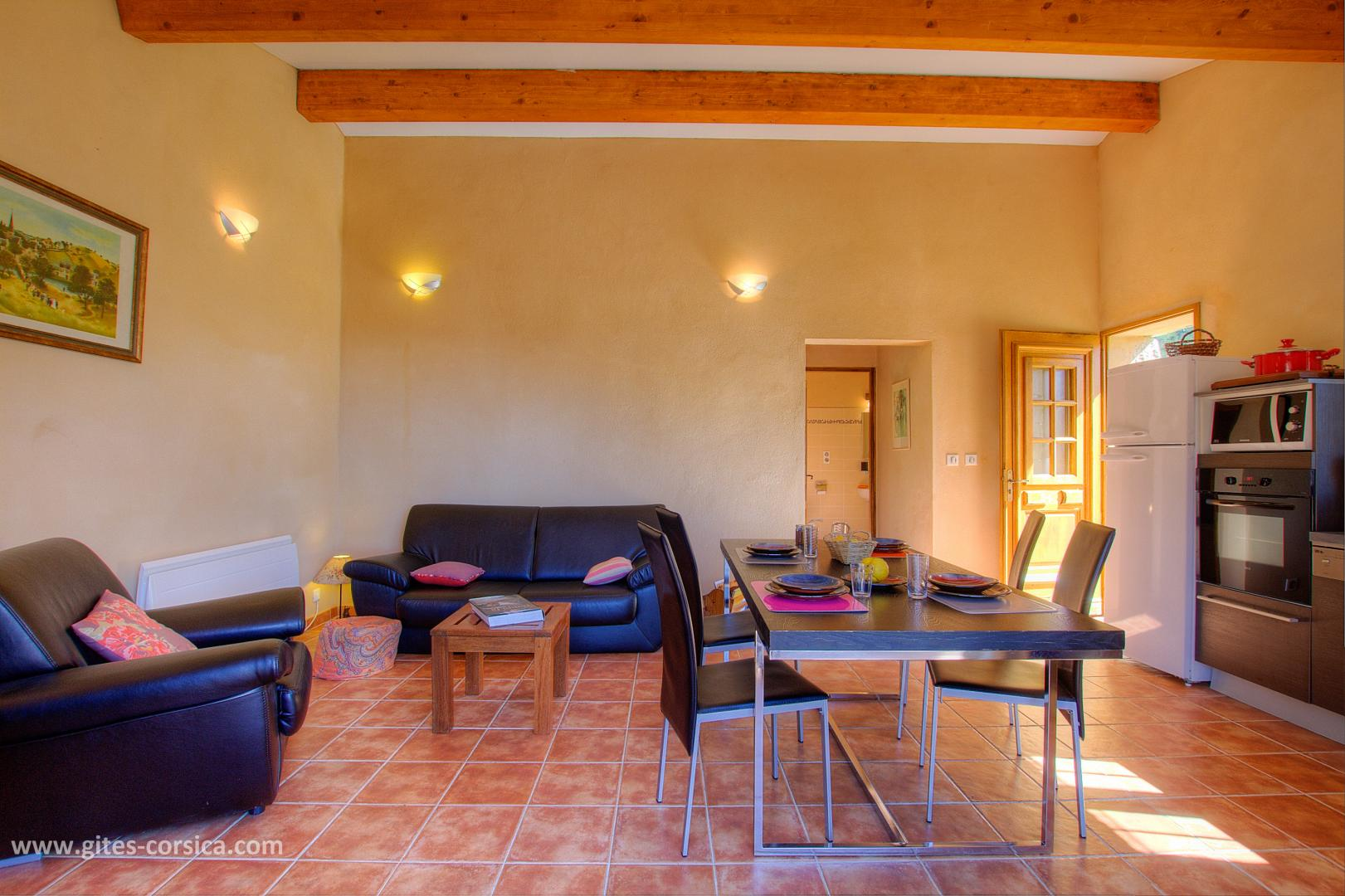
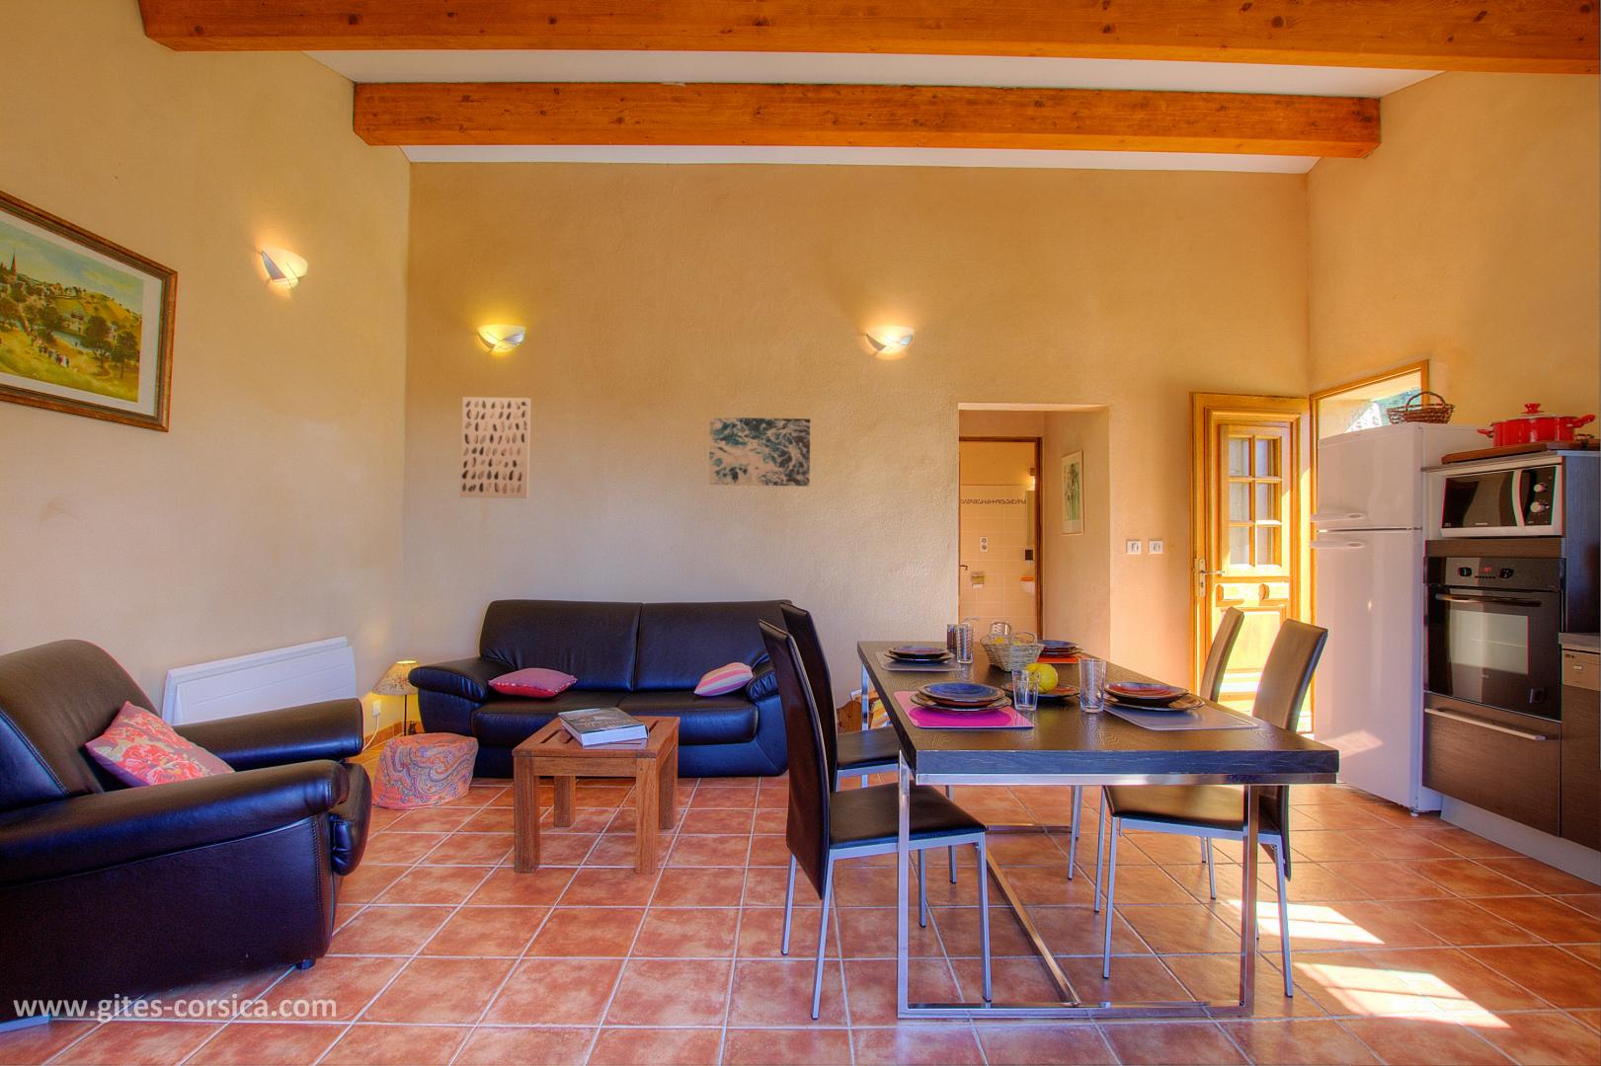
+ wall art [459,396,531,500]
+ wall art [708,416,812,488]
